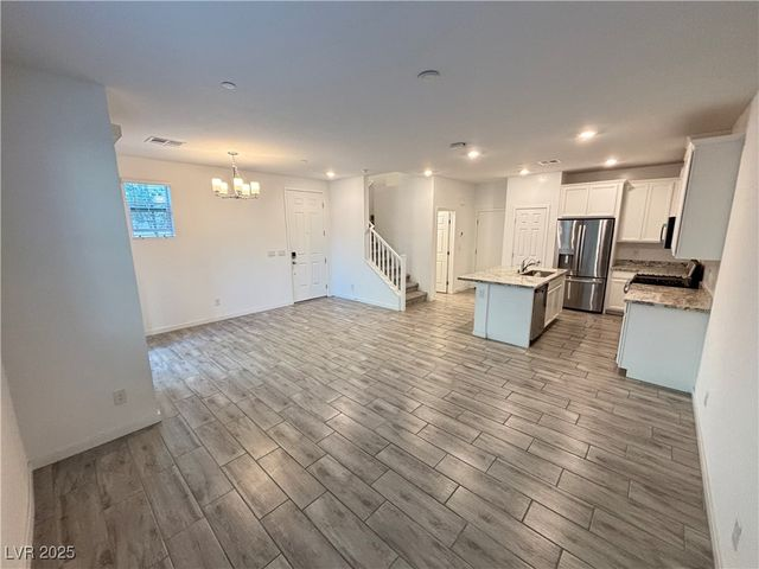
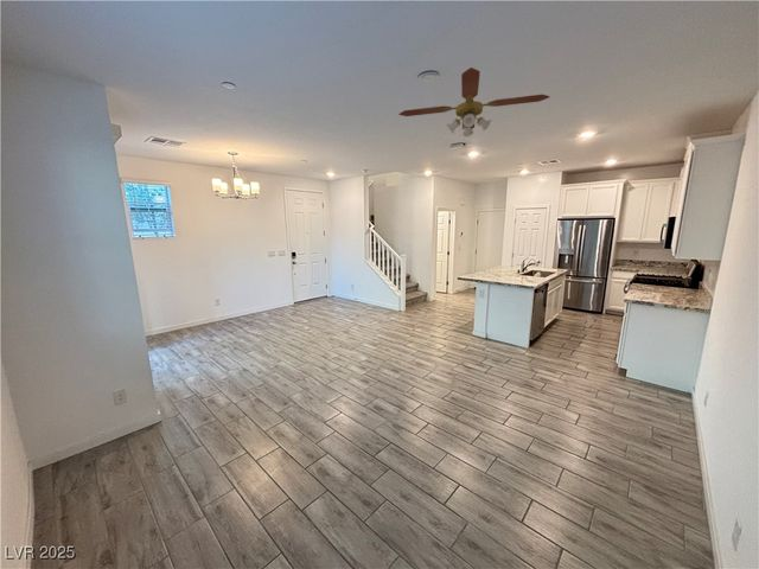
+ ceiling fan [397,66,551,138]
